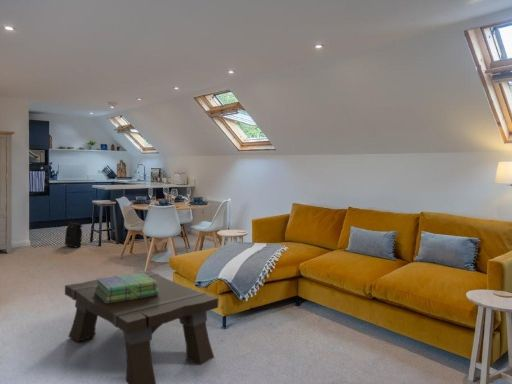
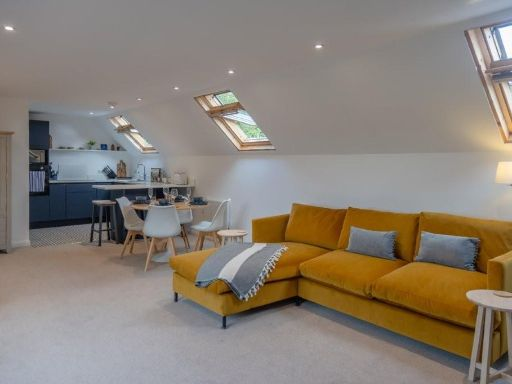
- backpack [64,219,83,249]
- coffee table [64,270,220,384]
- stack of books [94,272,159,303]
